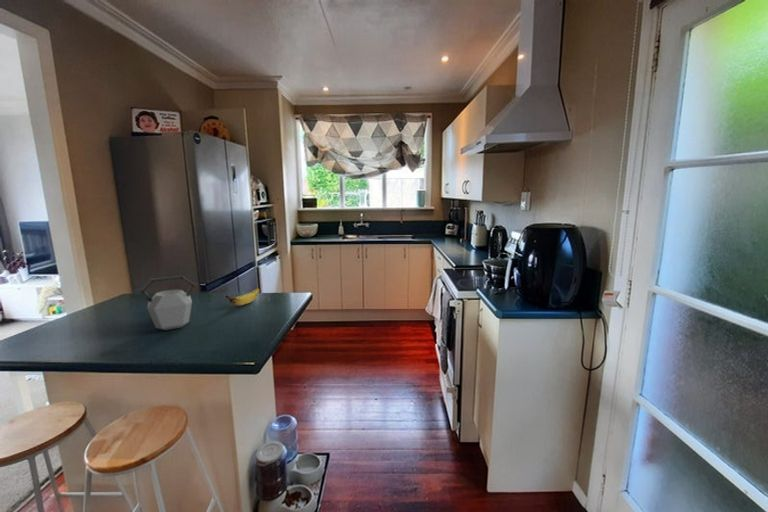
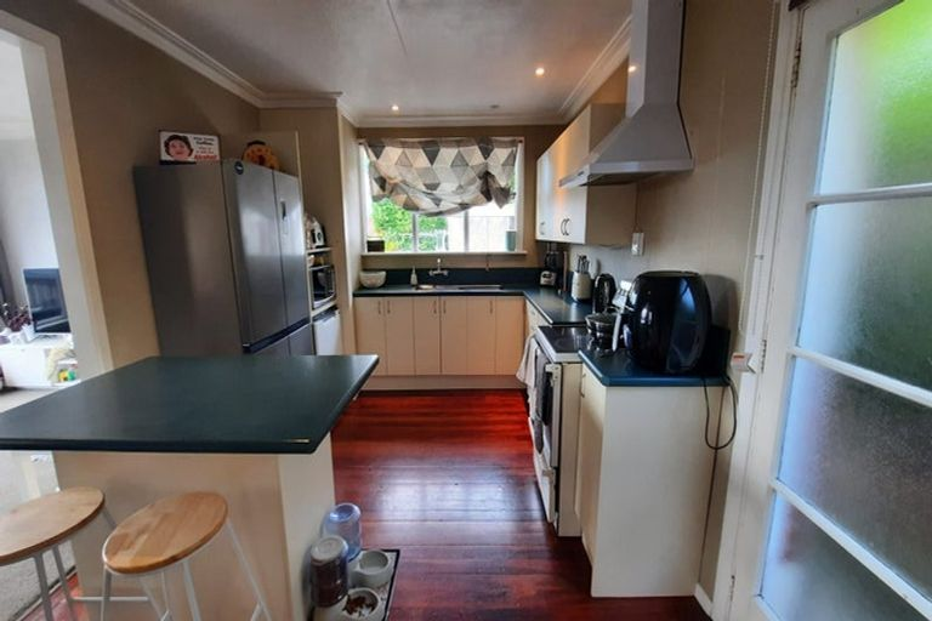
- banana [225,287,261,307]
- kettle [139,275,196,331]
